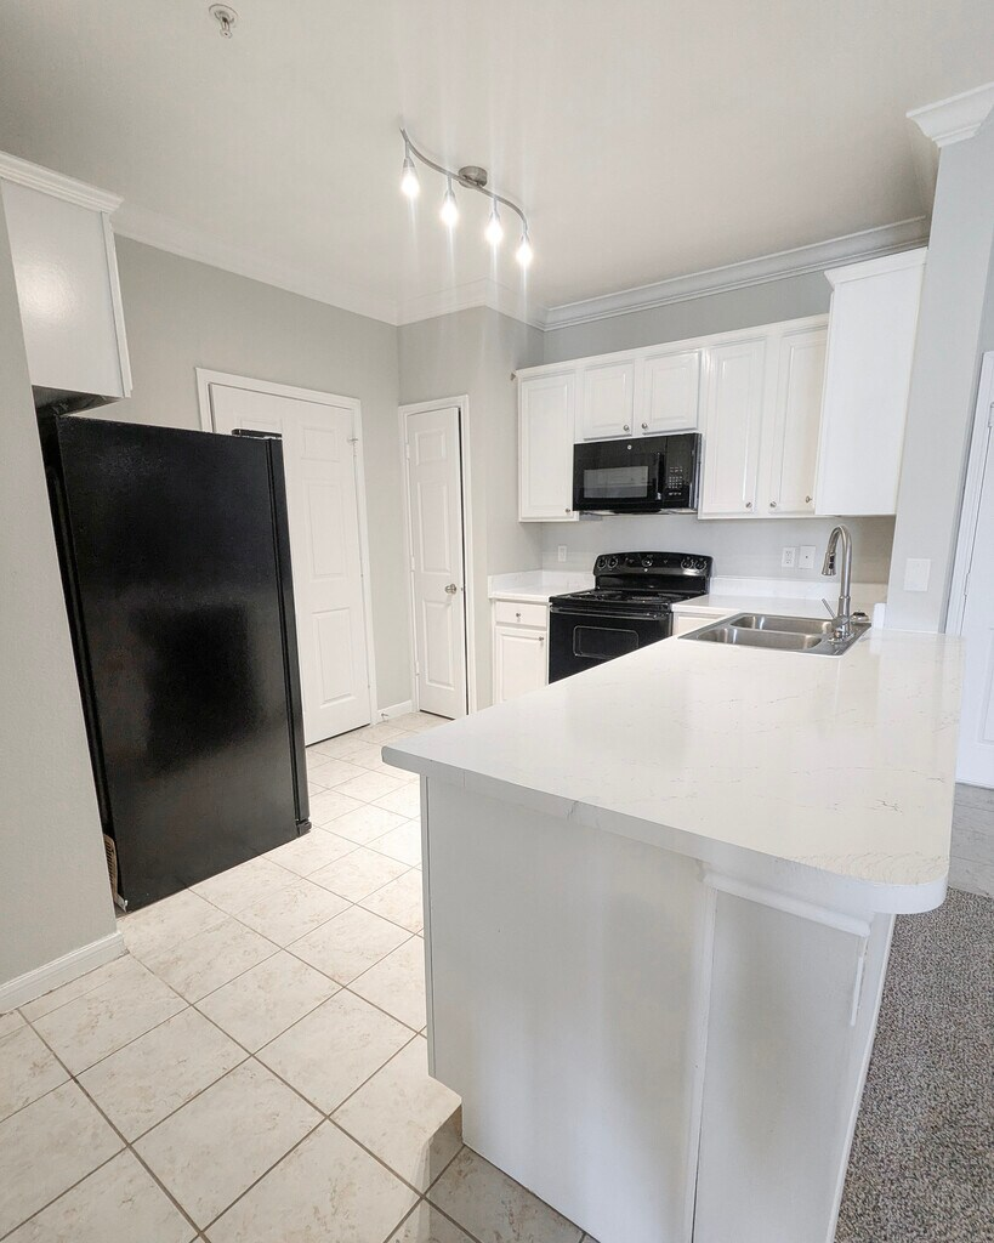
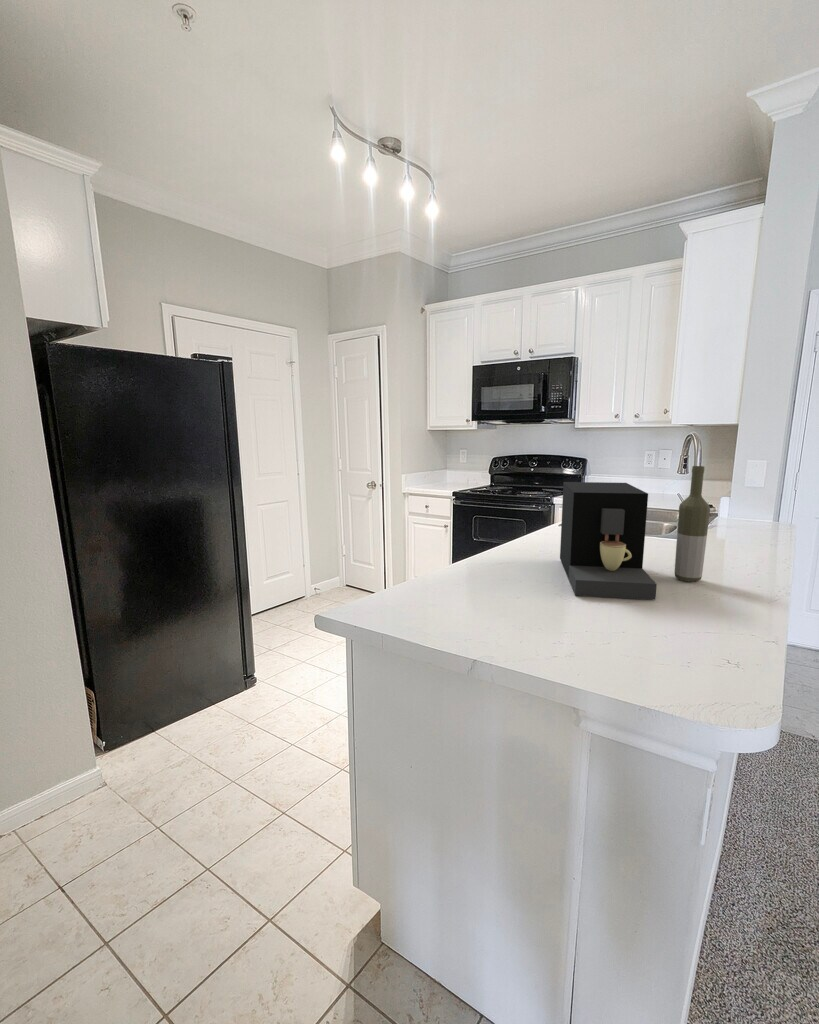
+ bottle [673,465,711,583]
+ coffee maker [559,481,658,601]
